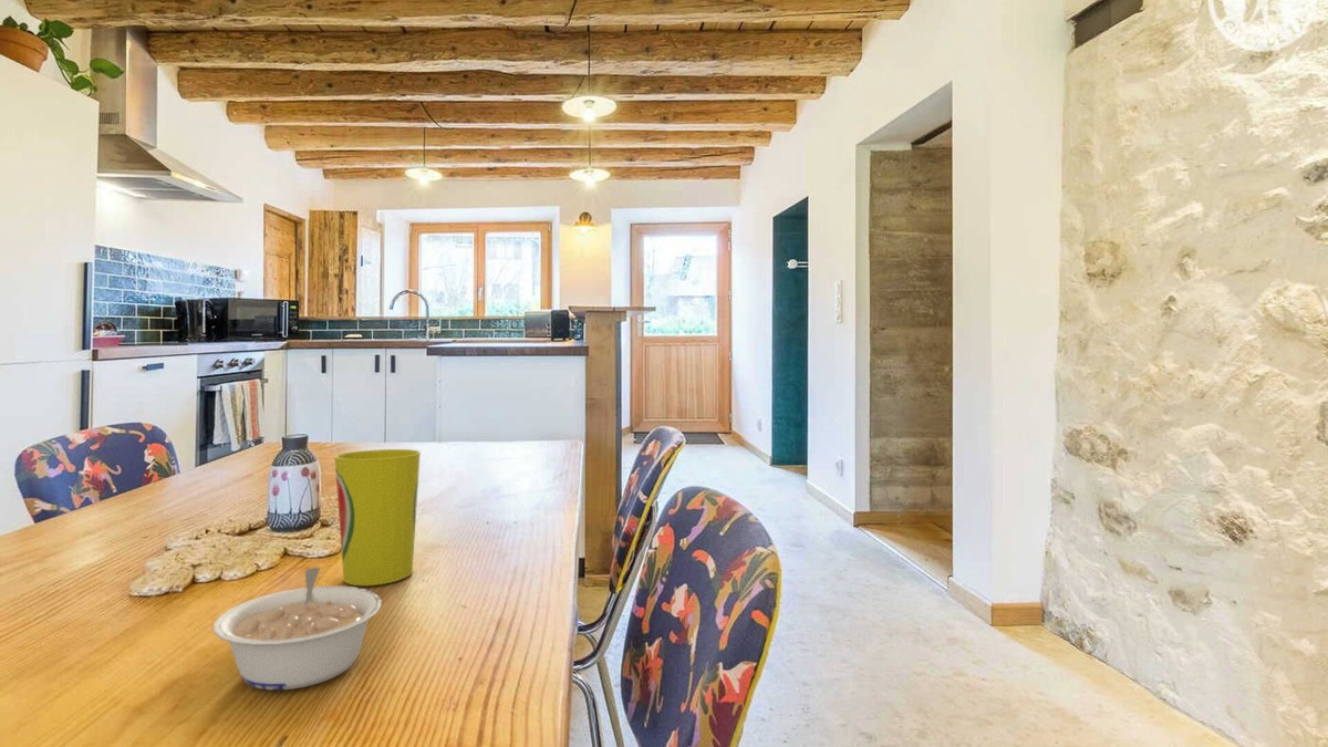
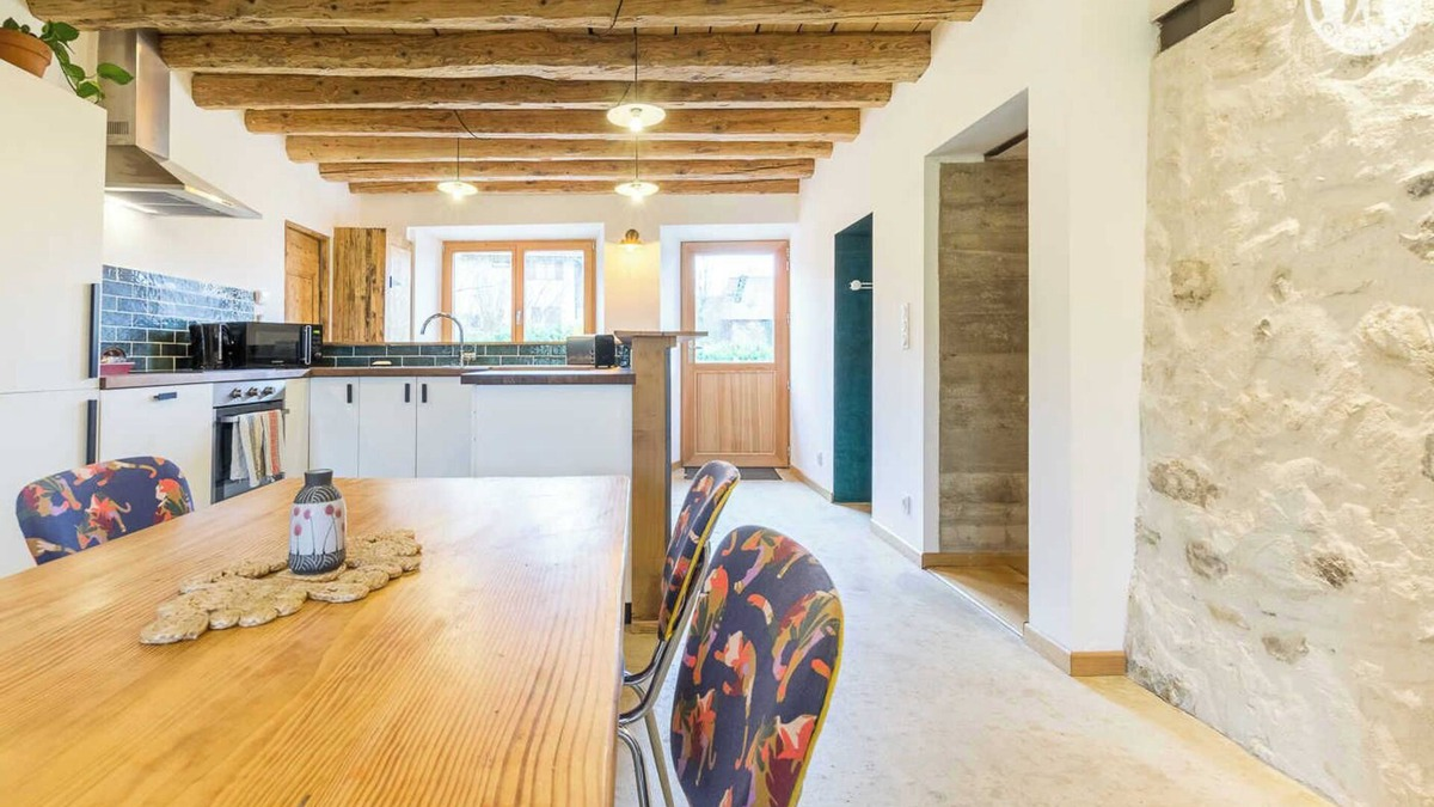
- legume [212,567,383,692]
- cup [333,448,422,587]
